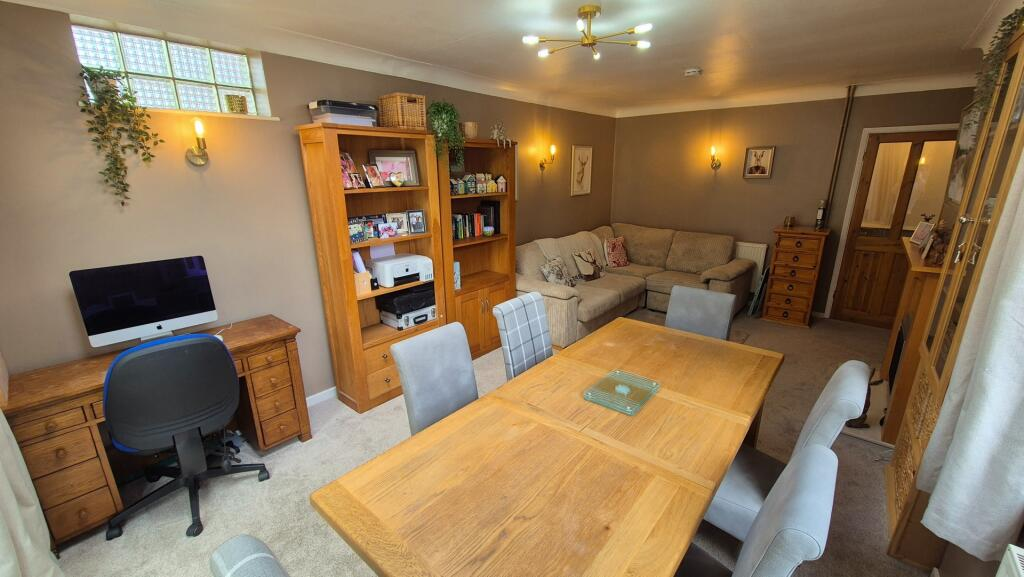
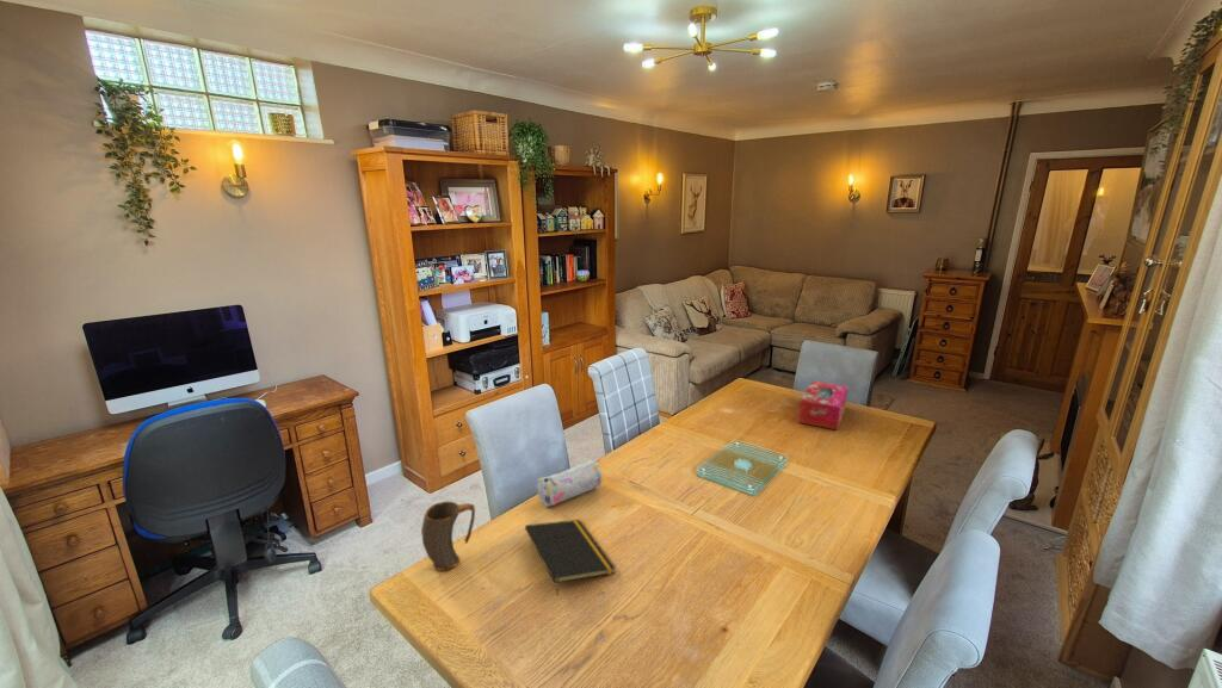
+ mug [420,501,476,572]
+ notepad [524,519,617,597]
+ tissue box [797,380,850,430]
+ pencil case [536,459,603,508]
